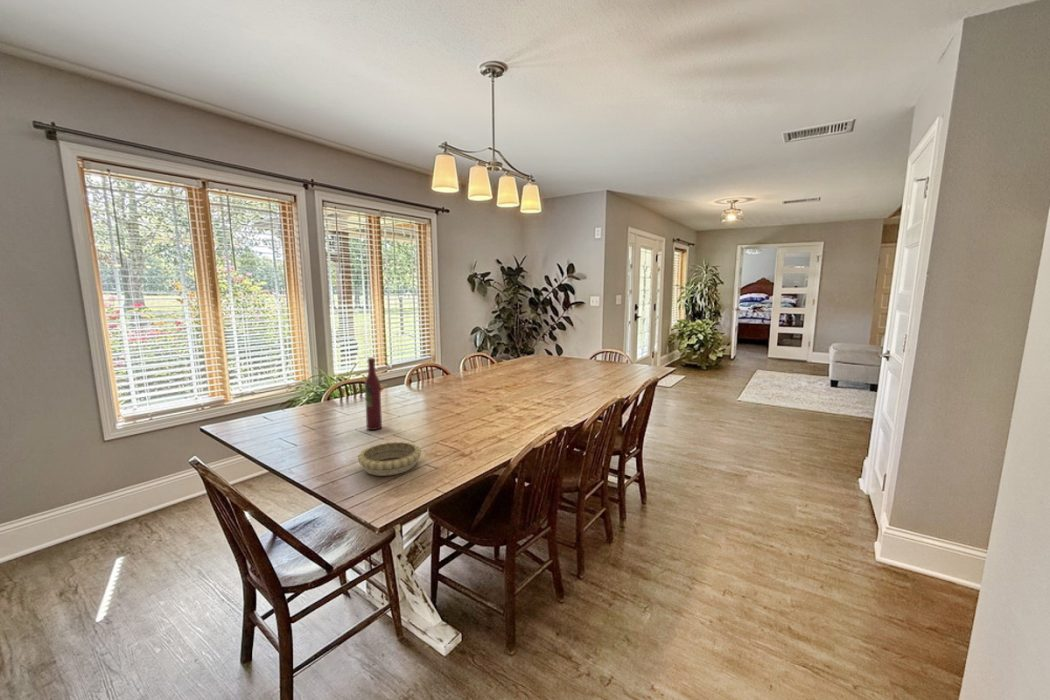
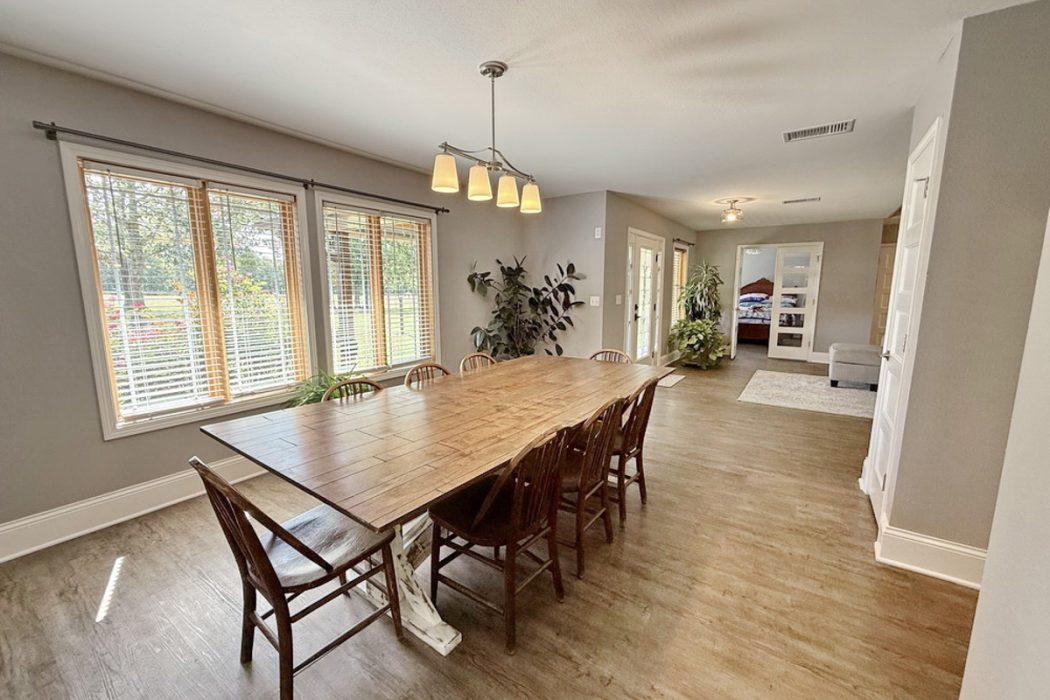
- wine bottle [364,357,383,431]
- decorative bowl [357,441,422,477]
